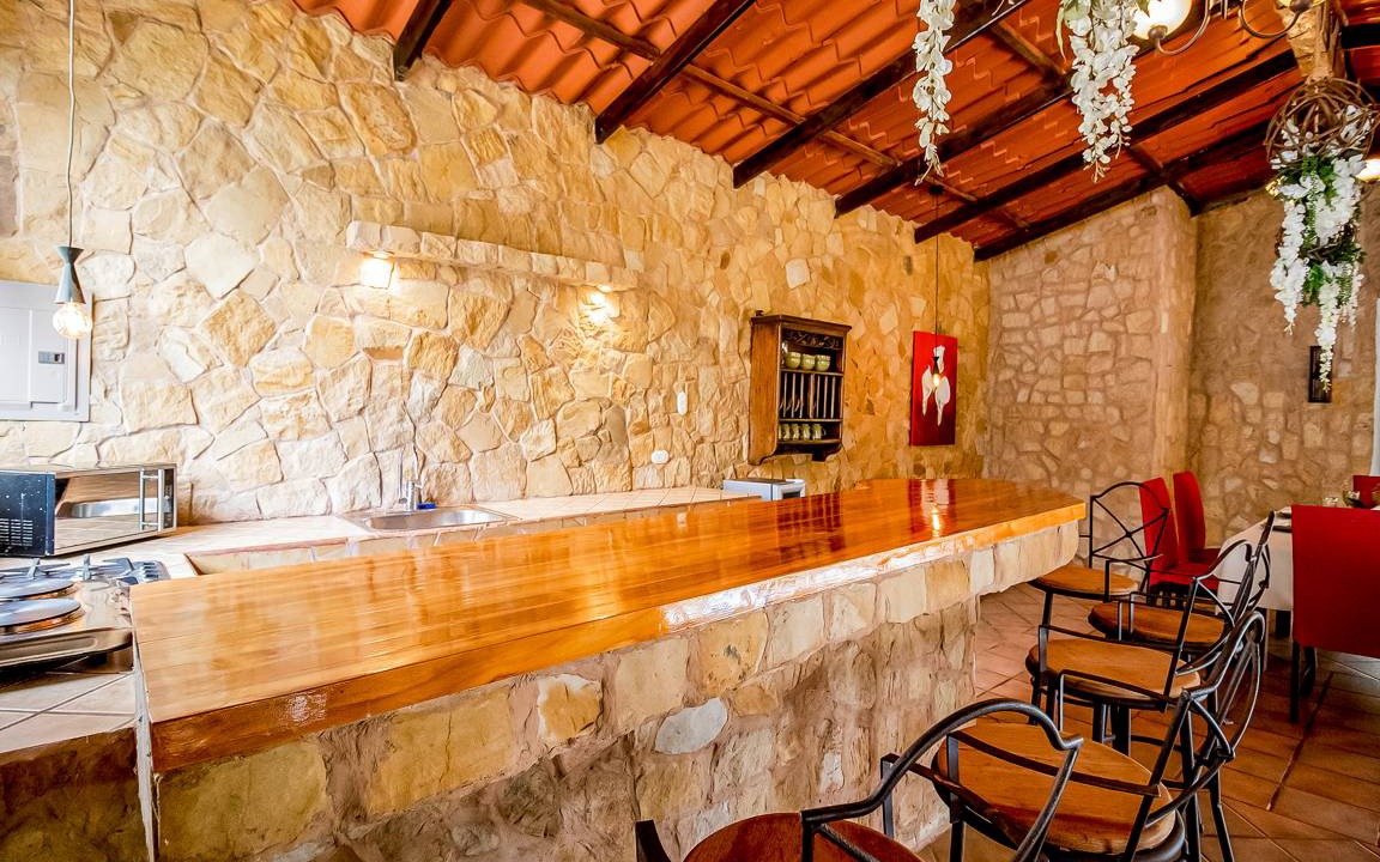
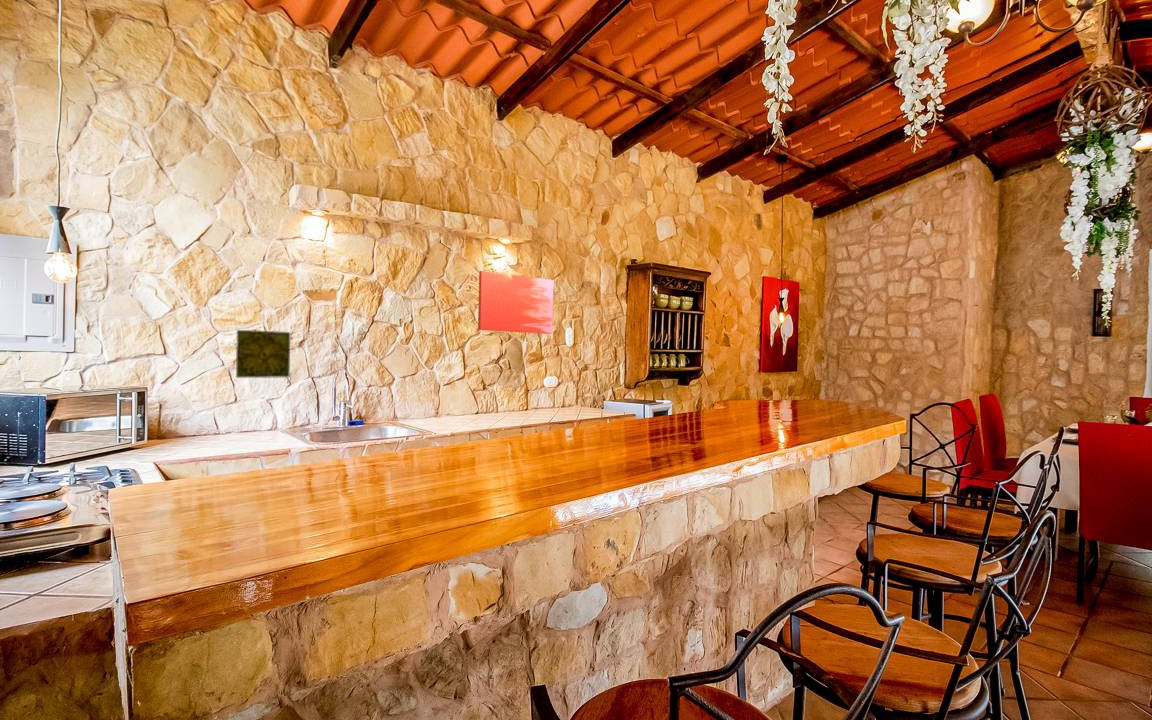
+ decorative tile [235,329,291,379]
+ wall art [477,270,555,335]
